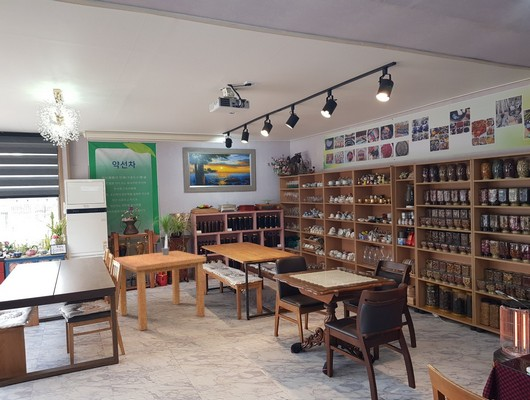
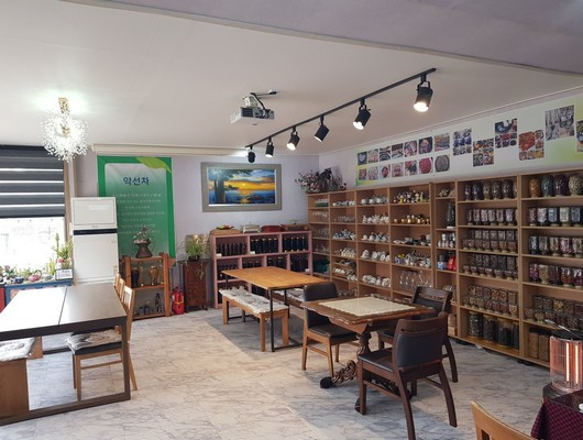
- dining table [113,250,207,332]
- potted plant [152,209,180,255]
